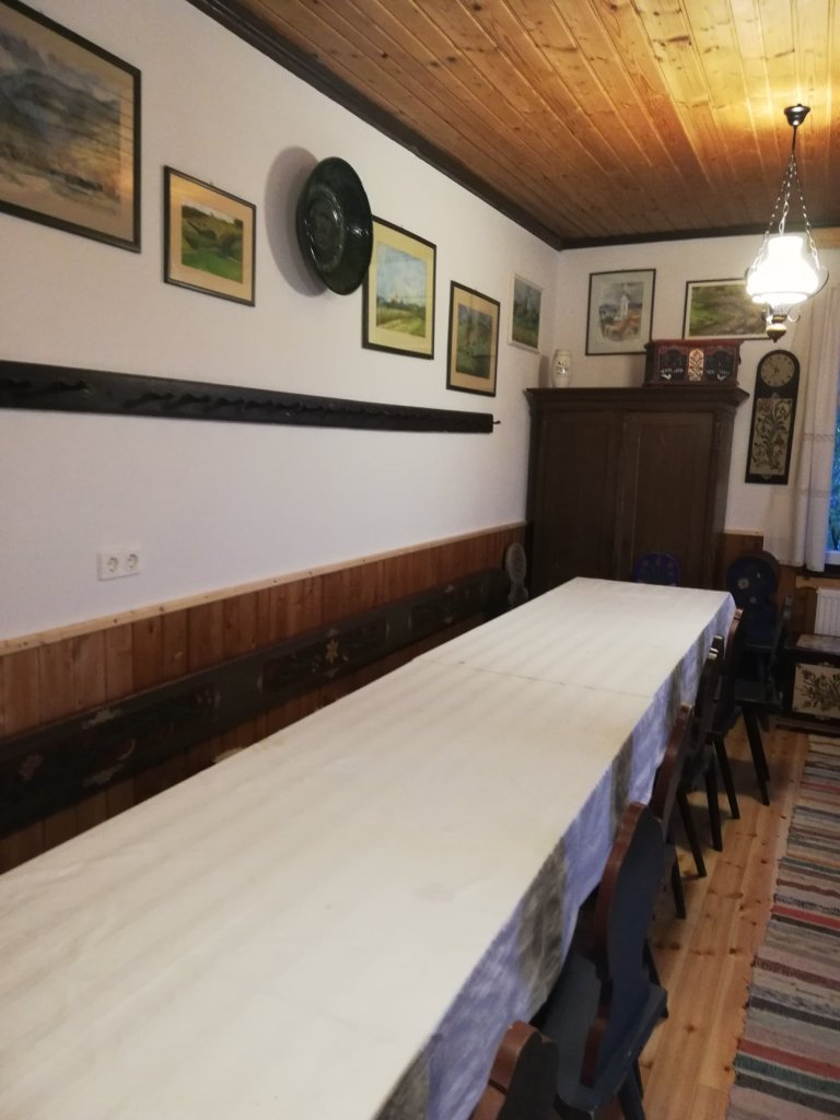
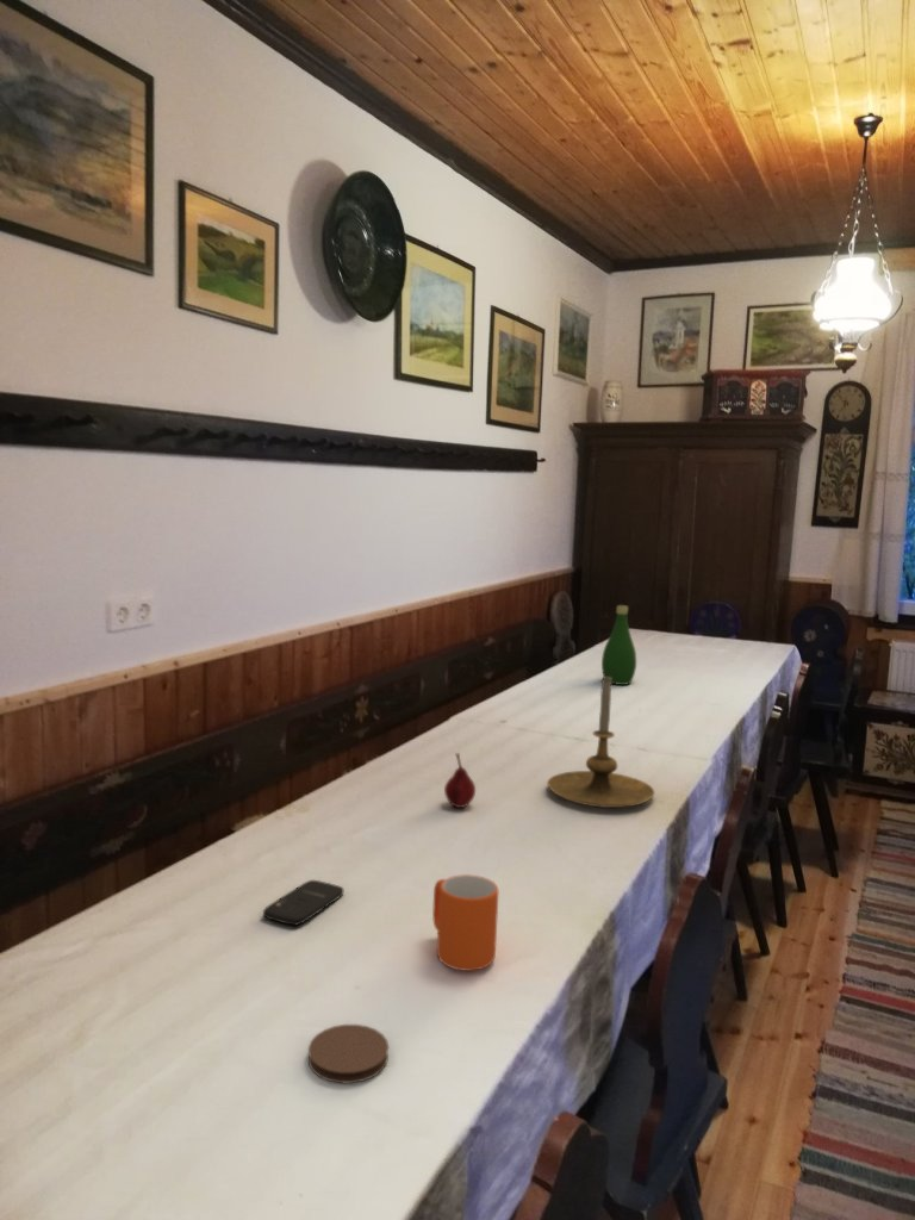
+ candle holder [546,676,655,809]
+ coaster [307,1023,390,1084]
+ fruit [443,752,477,809]
+ mug [431,873,499,972]
+ smartphone [262,879,344,927]
+ bottle [600,604,637,686]
